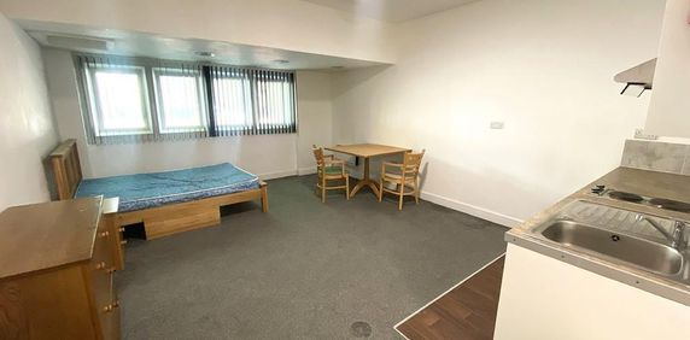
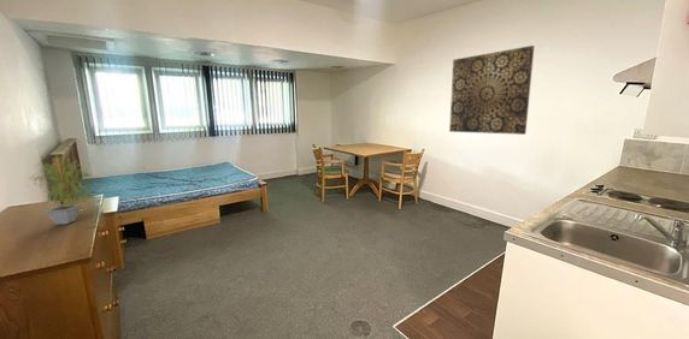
+ potted plant [23,154,101,226]
+ wall art [448,44,536,136]
